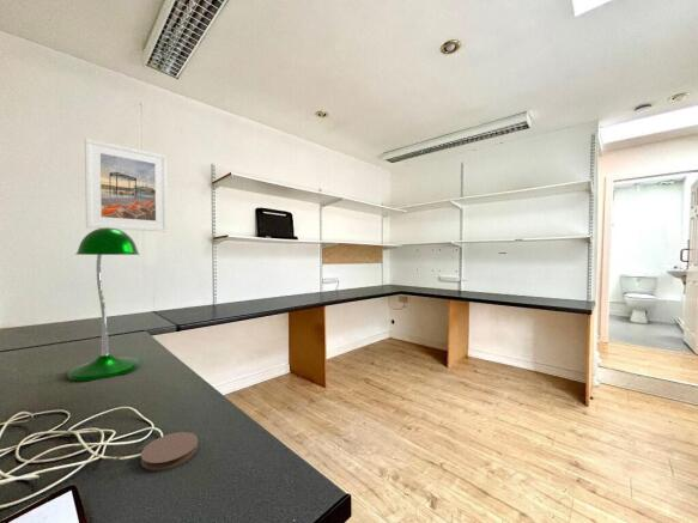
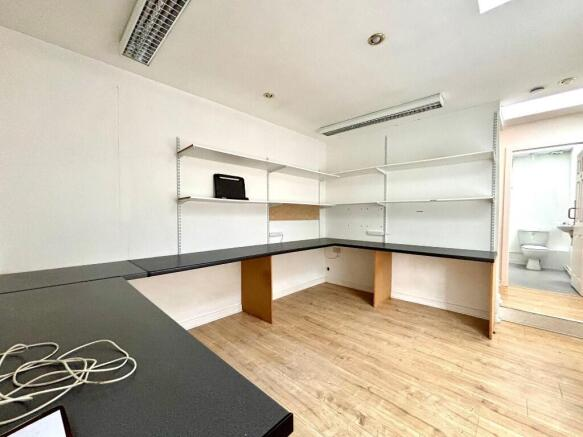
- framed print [84,138,169,233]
- desk lamp [67,227,141,383]
- coaster [140,431,199,472]
